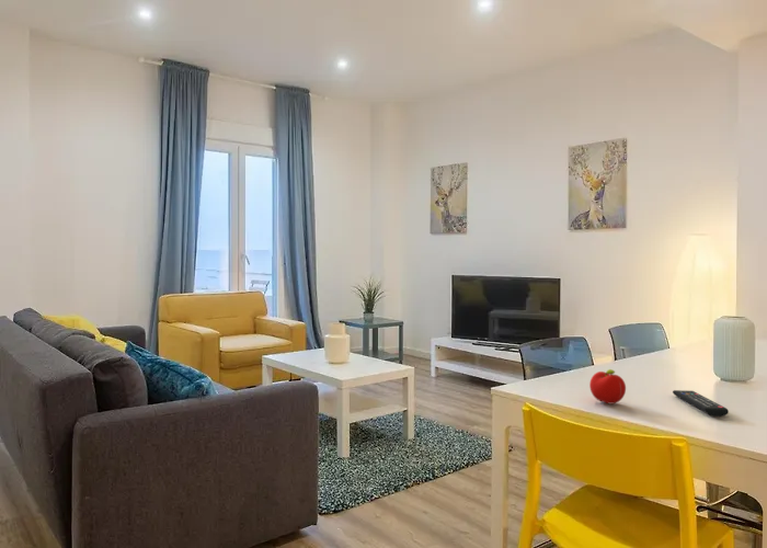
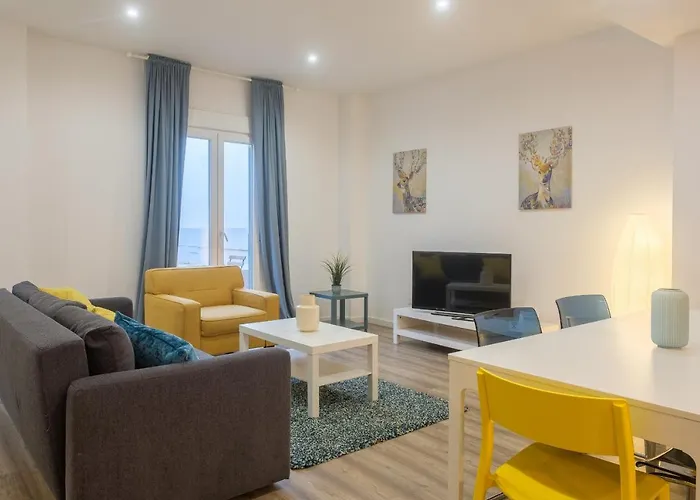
- fruit [588,368,627,404]
- remote control [672,389,730,418]
